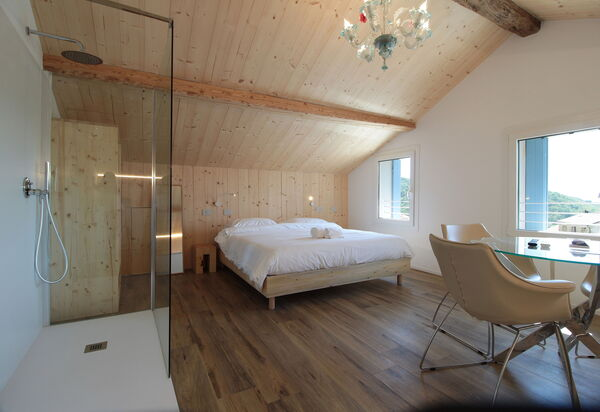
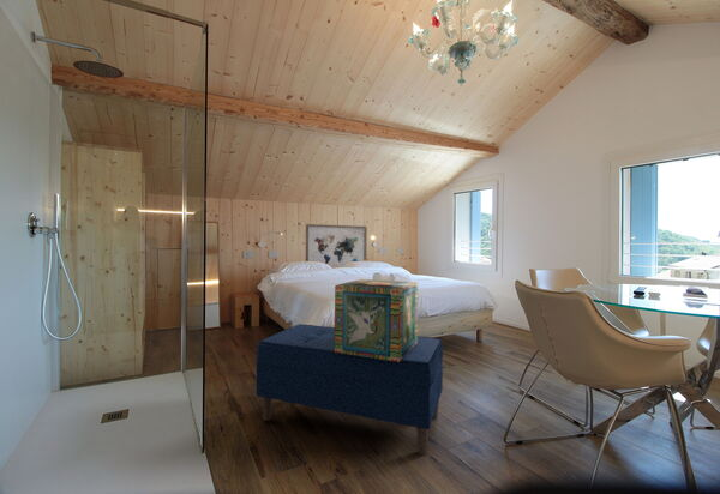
+ bench [254,323,444,457]
+ decorative box [334,278,419,362]
+ wall art [305,223,368,269]
